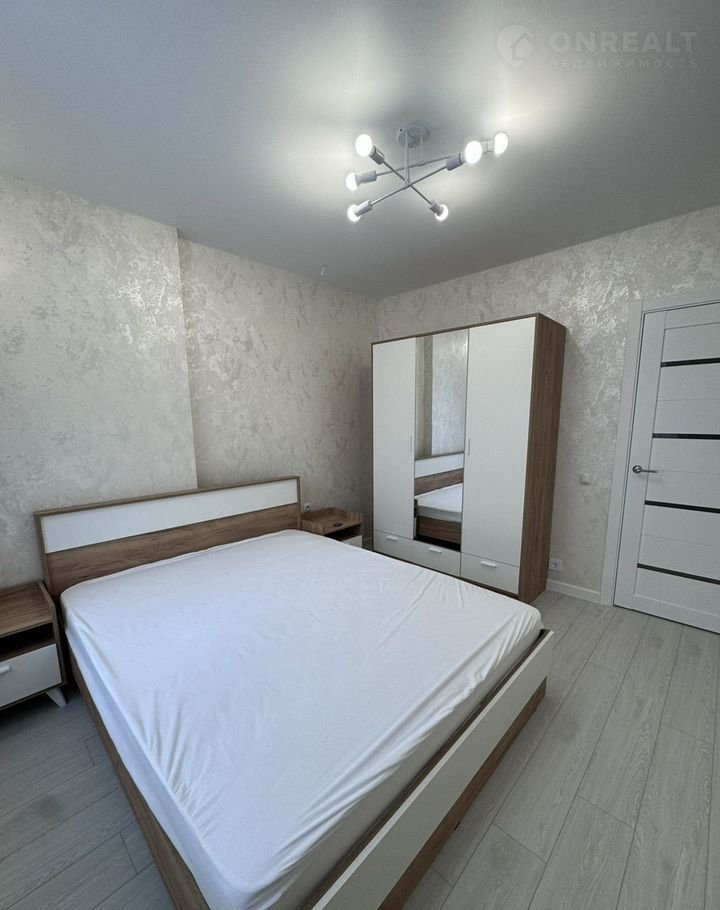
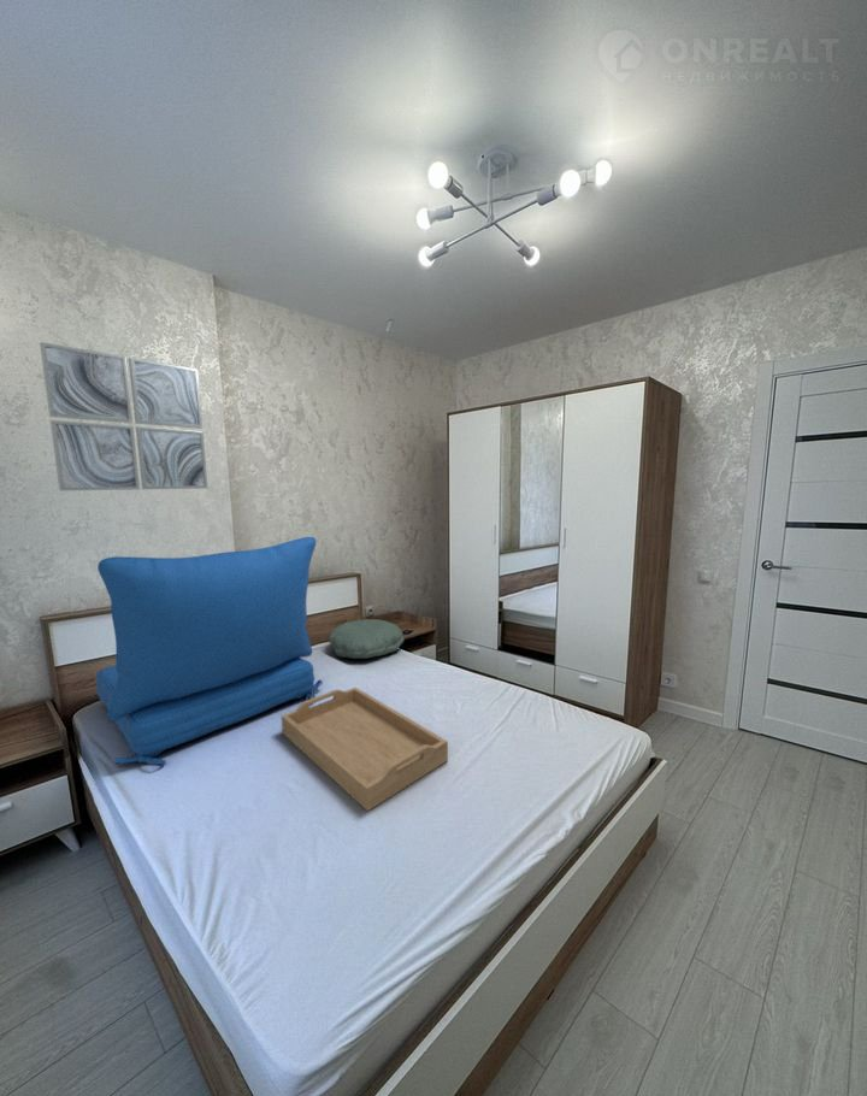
+ pillow [329,618,405,660]
+ serving tray [281,687,449,812]
+ wall art [39,341,210,491]
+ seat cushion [95,536,324,766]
